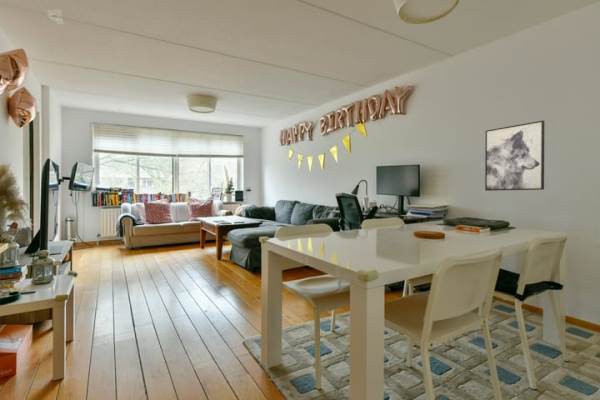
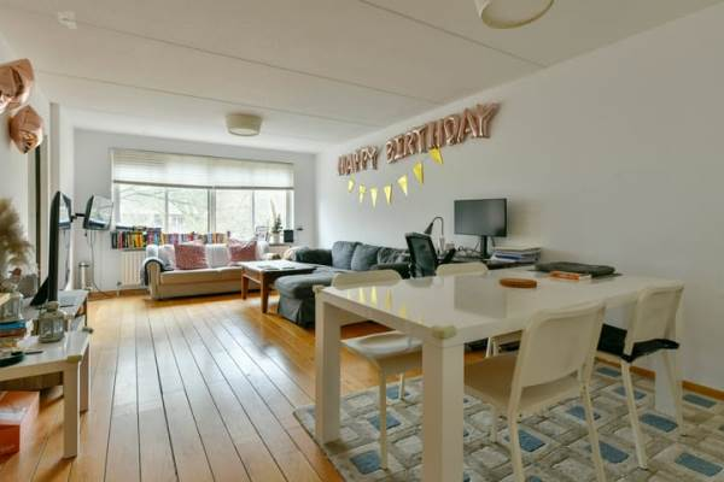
- wall art [484,120,545,192]
